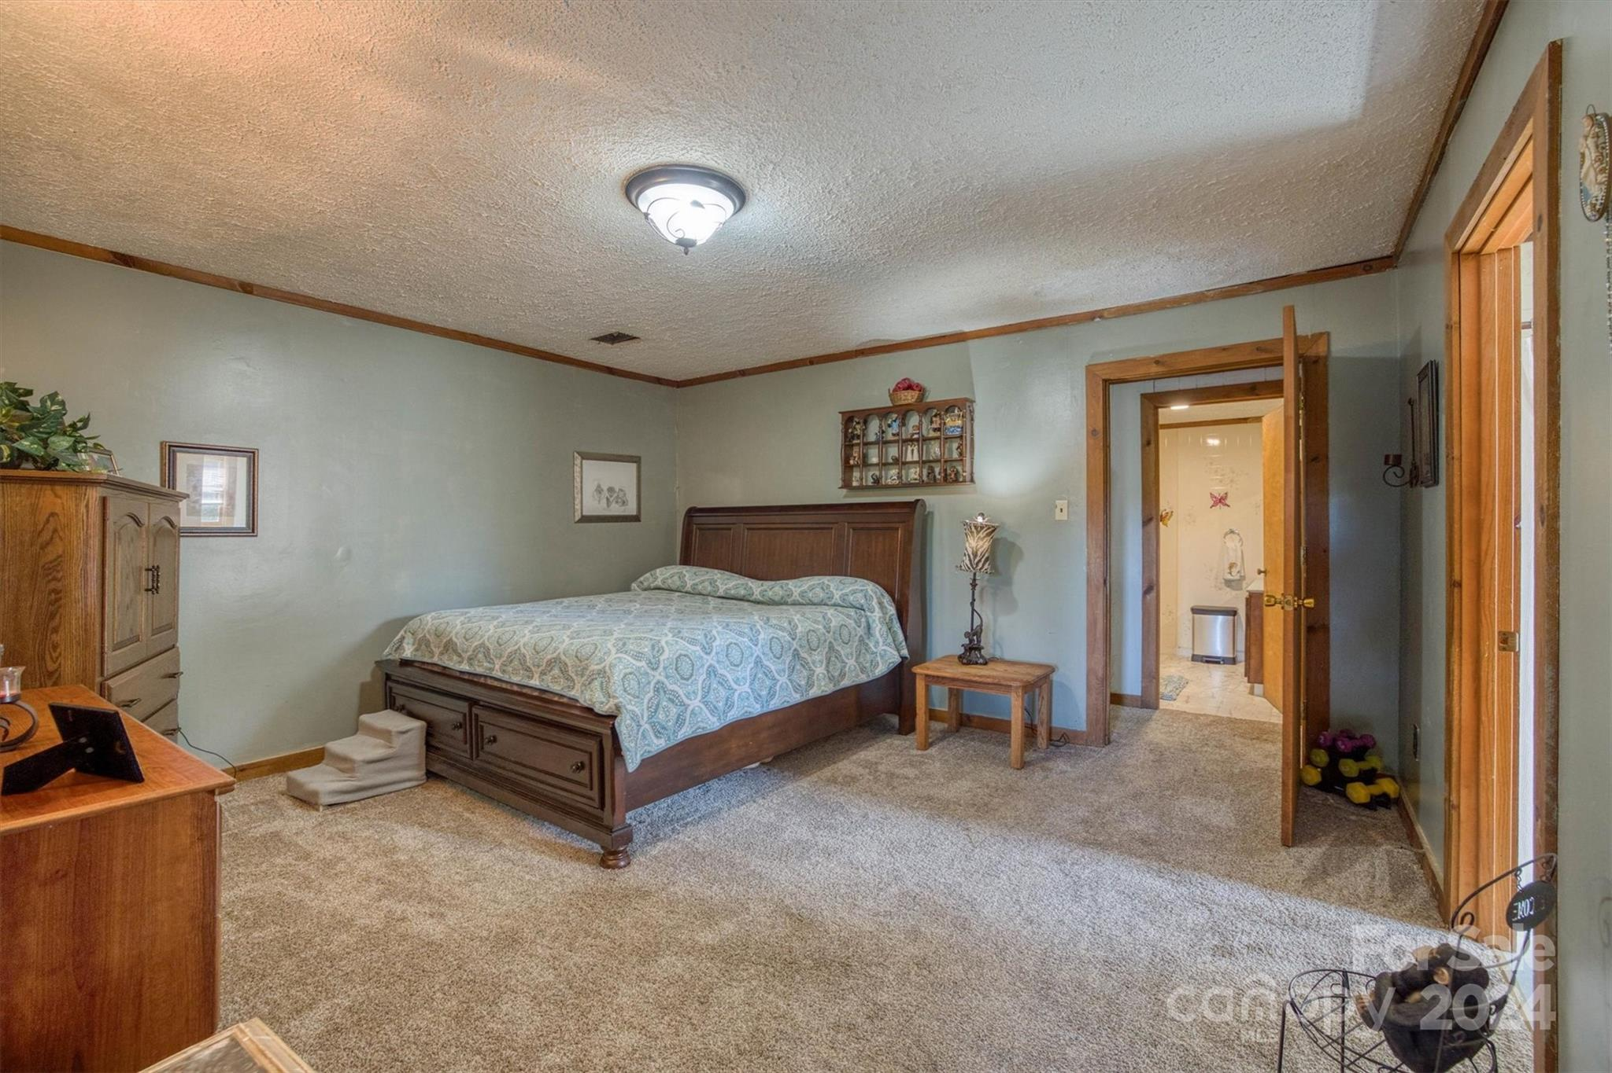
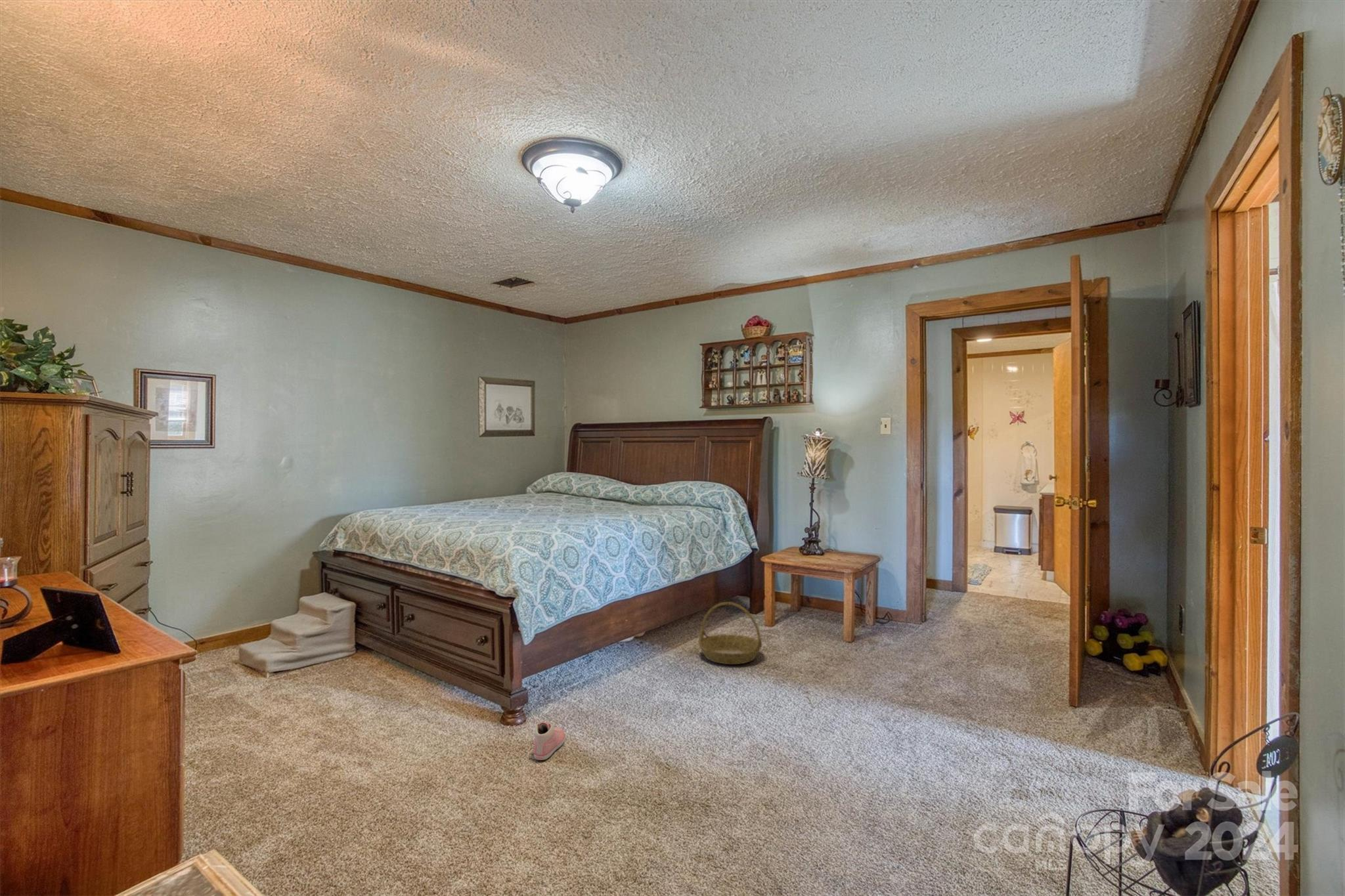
+ basket [697,601,762,665]
+ sneaker [533,721,565,761]
